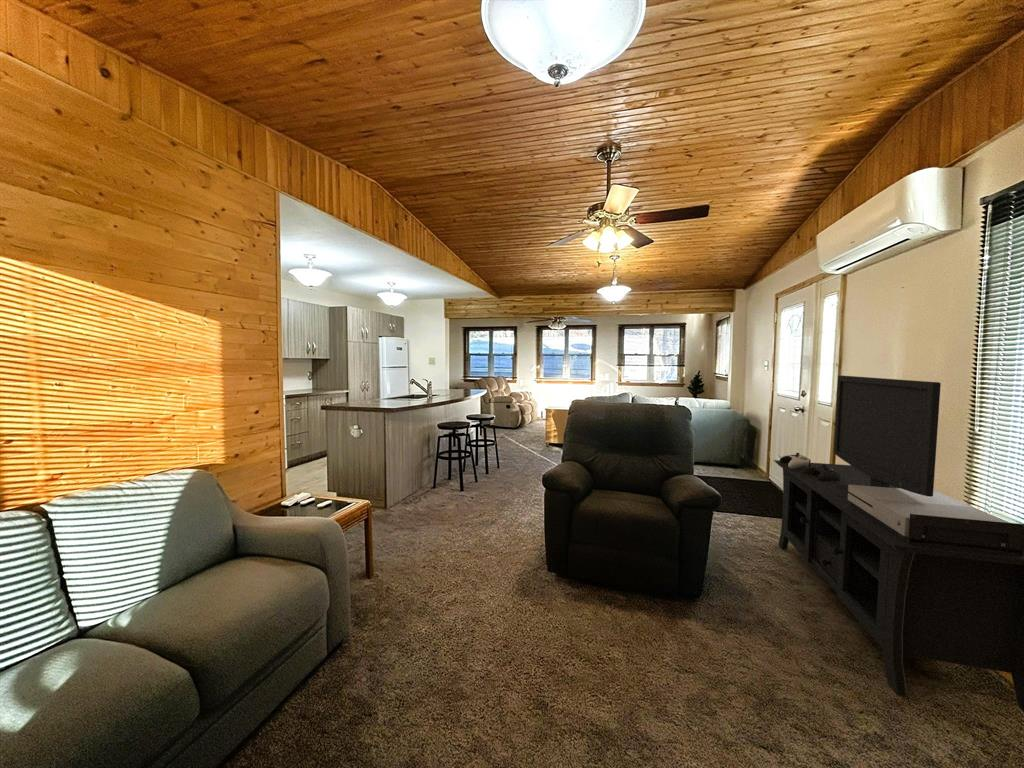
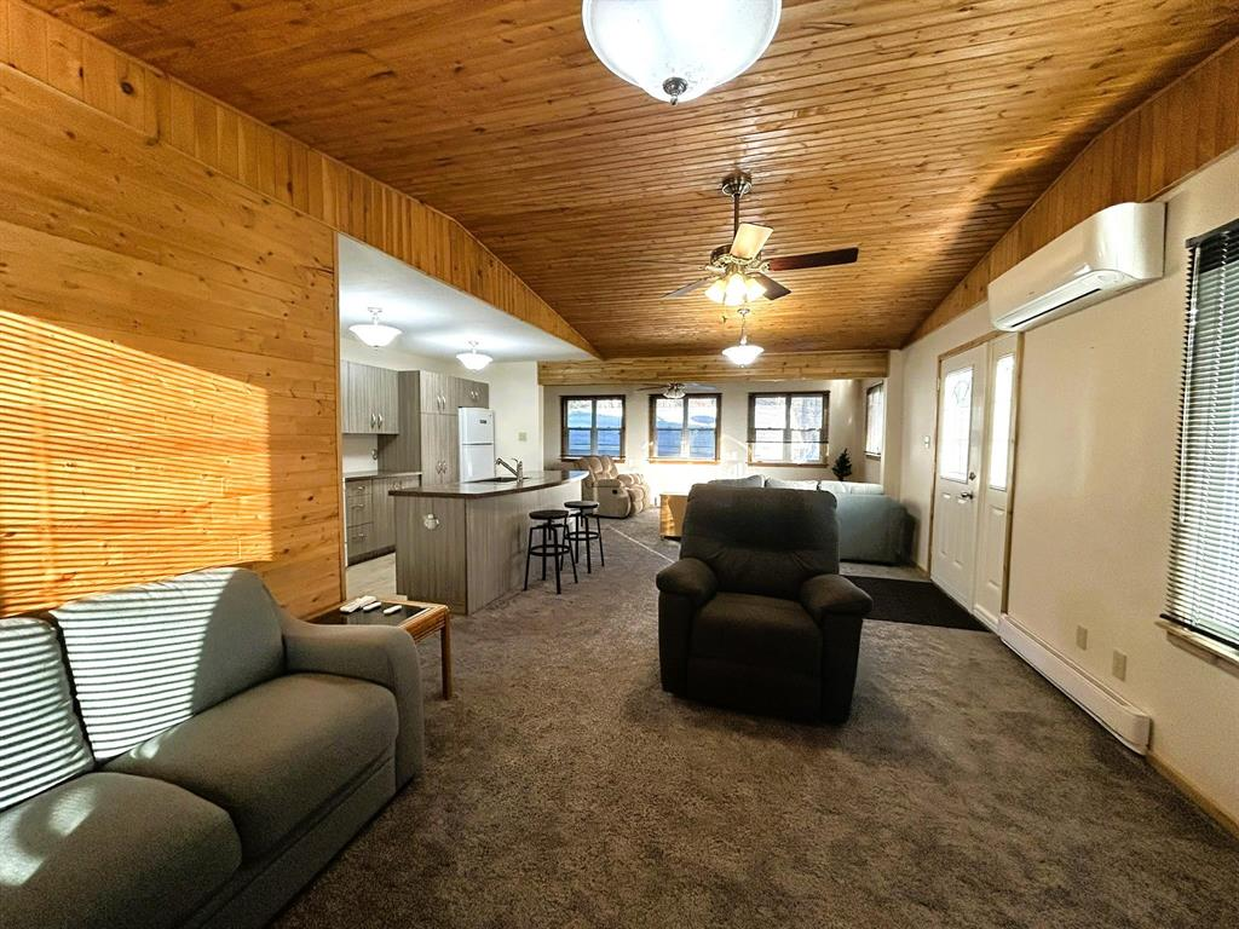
- media console [773,374,1024,712]
